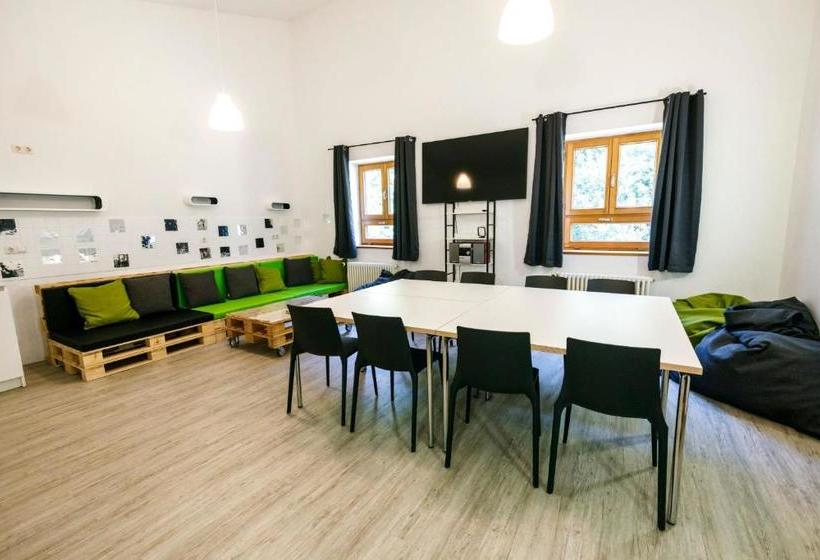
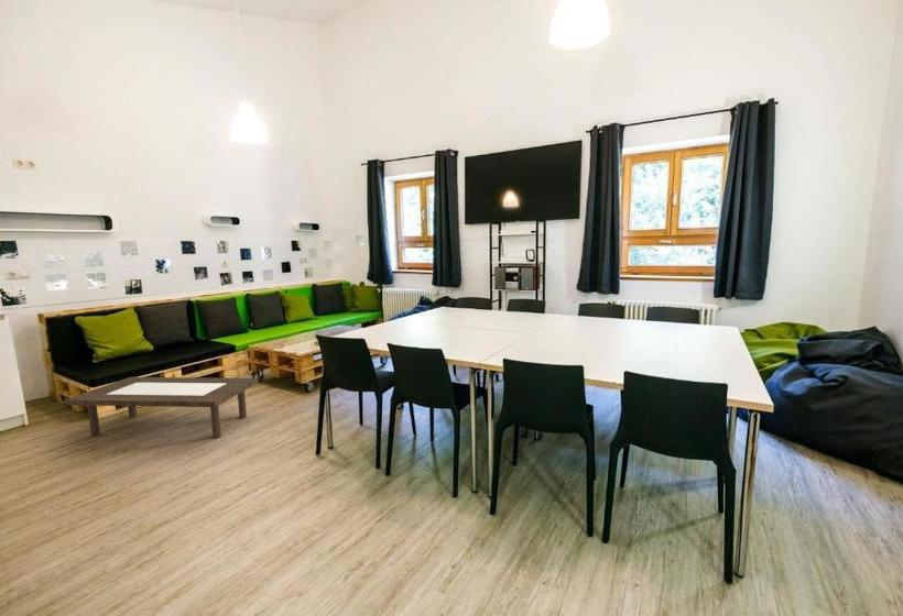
+ coffee table [64,376,259,439]
